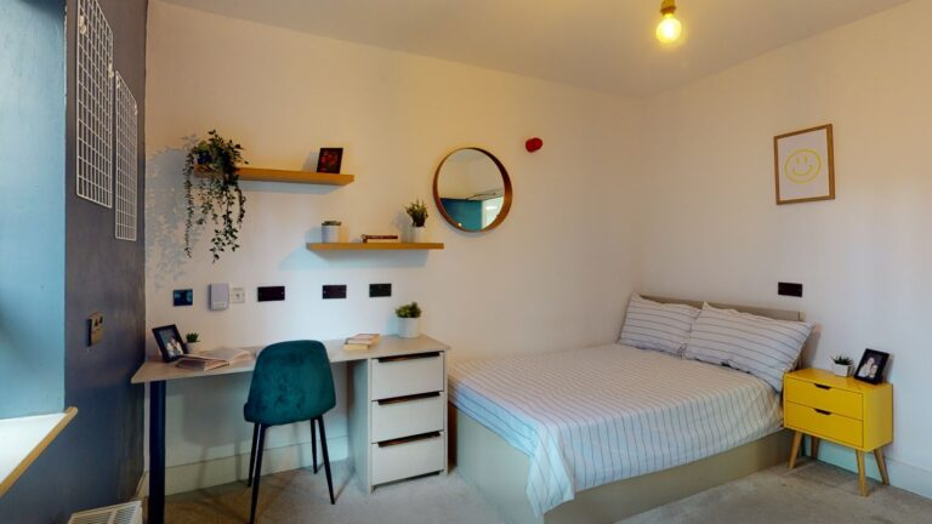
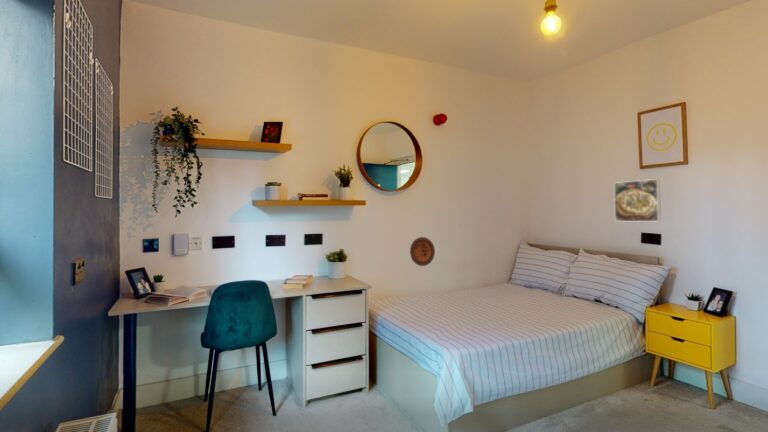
+ decorative plate [409,236,436,267]
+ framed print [613,178,662,223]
